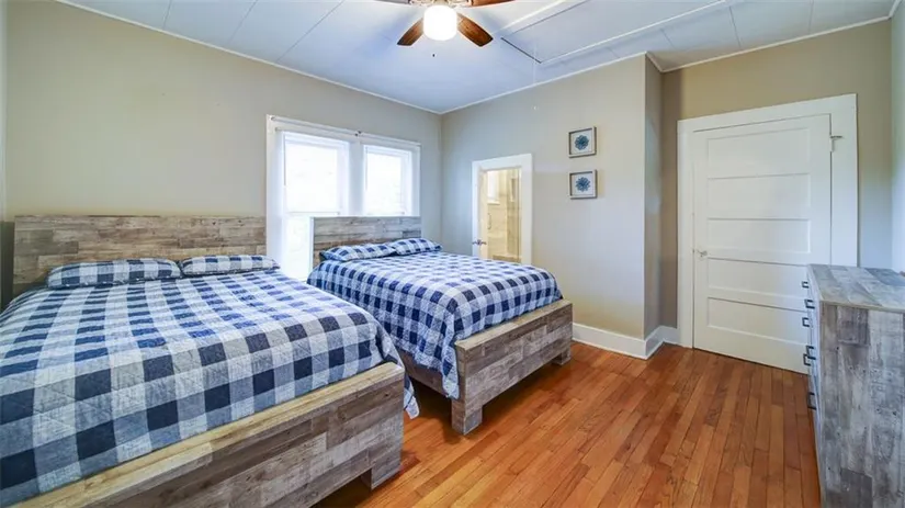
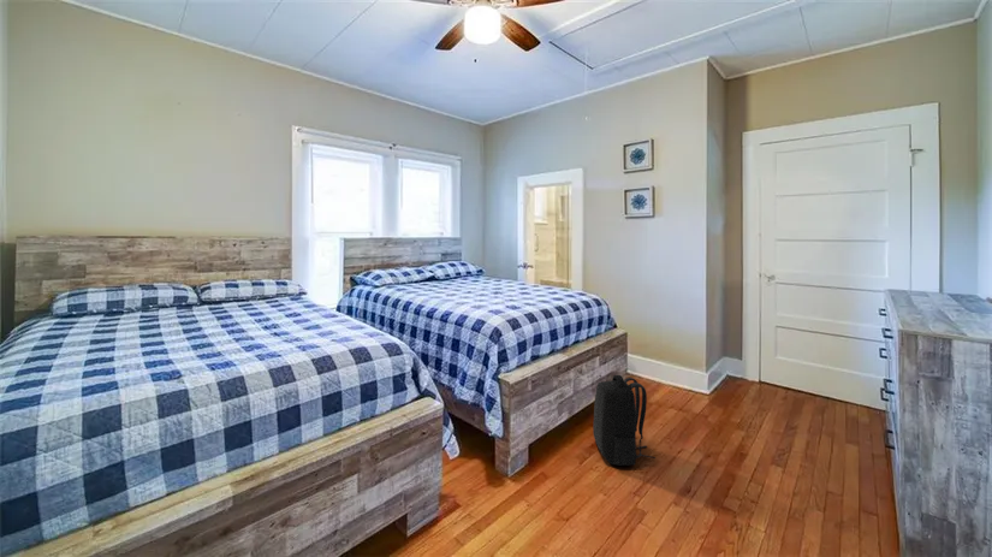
+ backpack [592,374,657,467]
